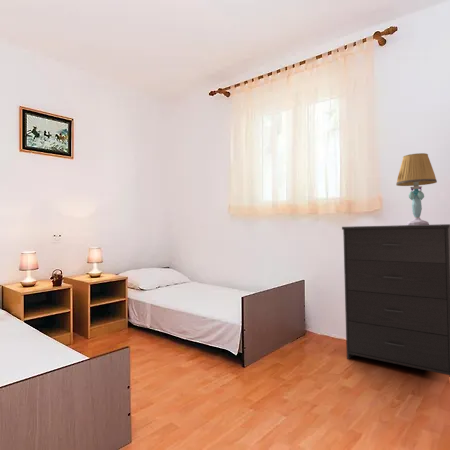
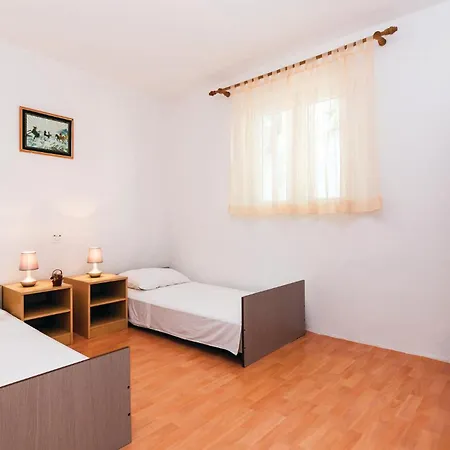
- dresser [341,223,450,376]
- table lamp [395,152,438,225]
